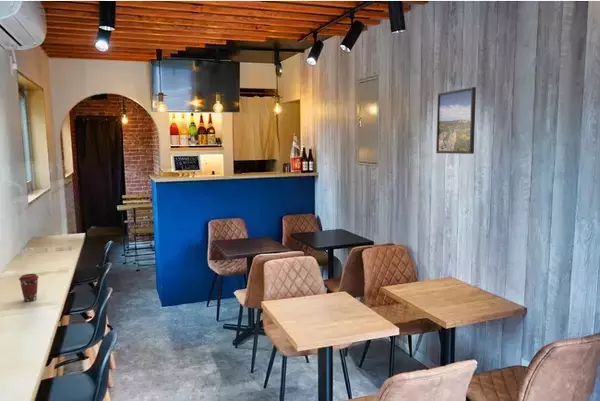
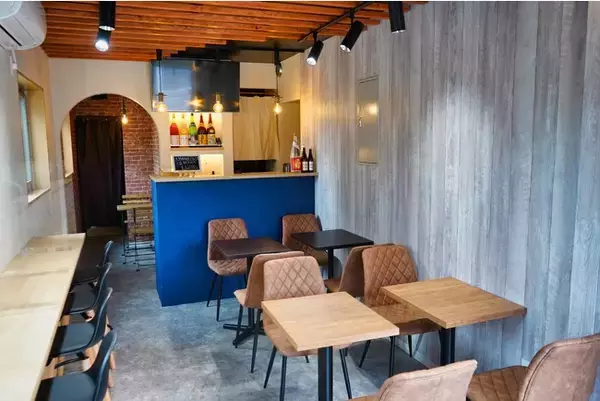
- coffee cup [18,273,40,302]
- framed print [435,86,477,155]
